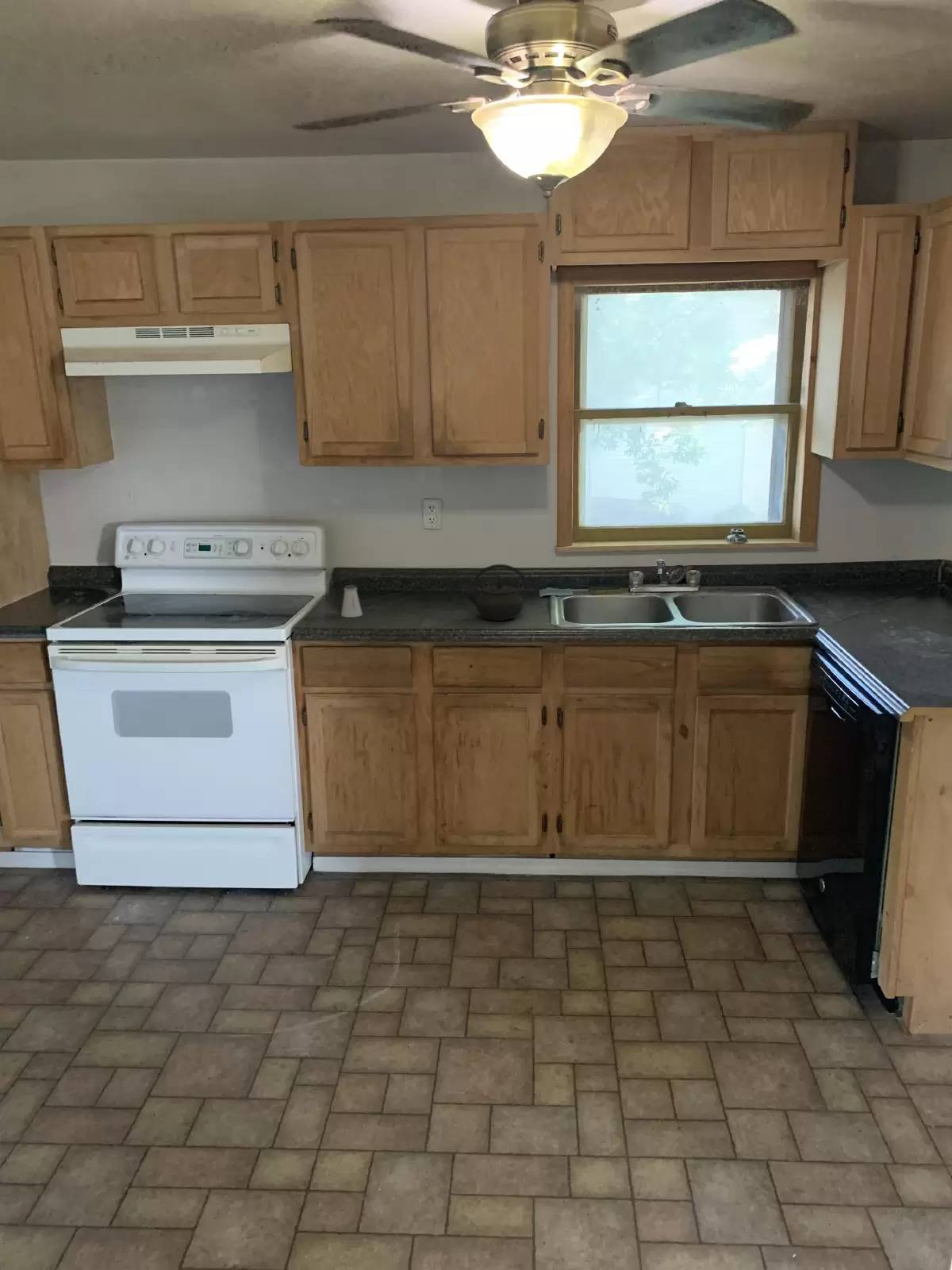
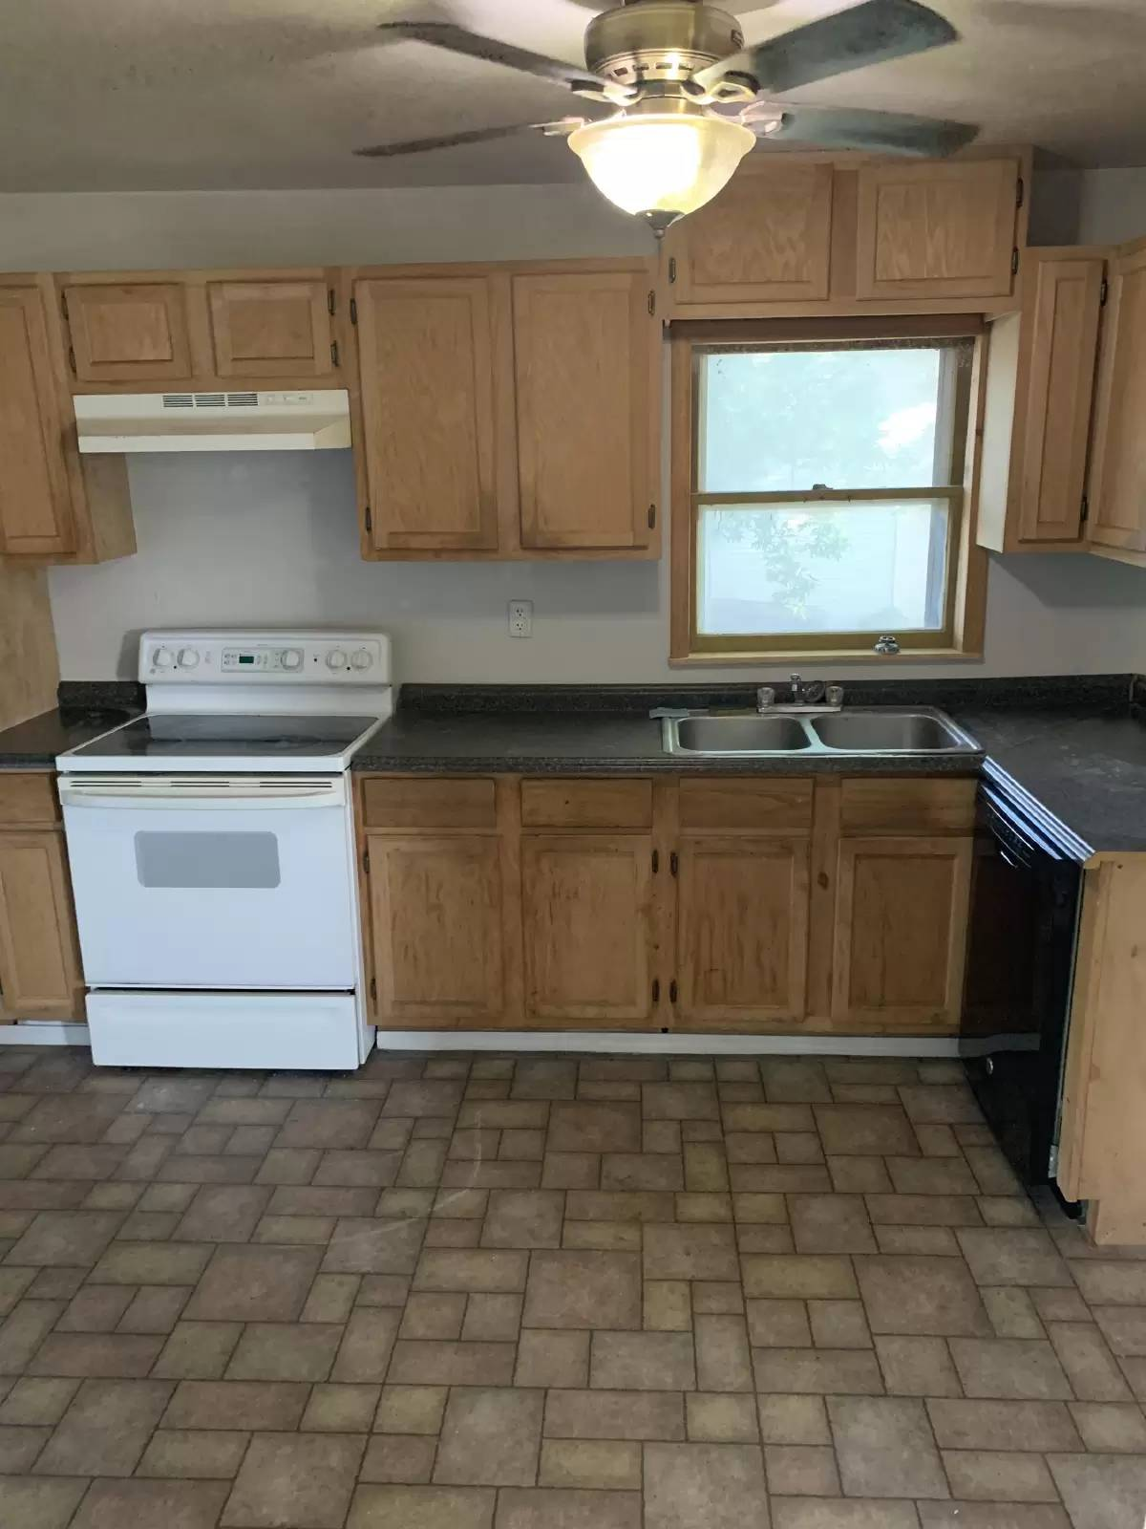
- kettle [465,564,527,622]
- saltshaker [340,584,363,618]
